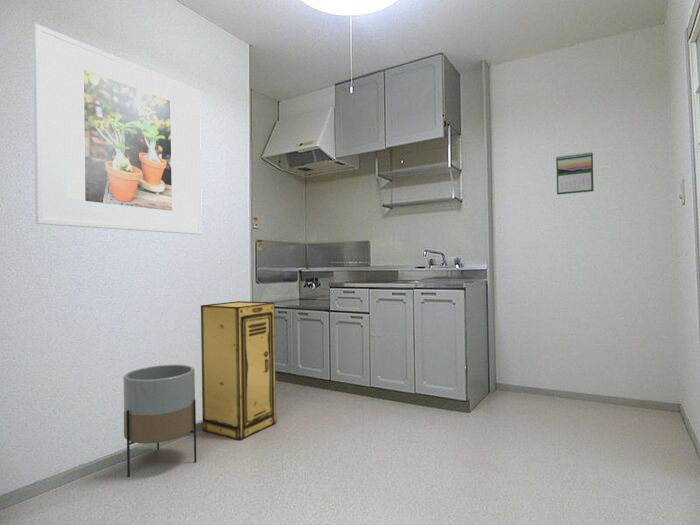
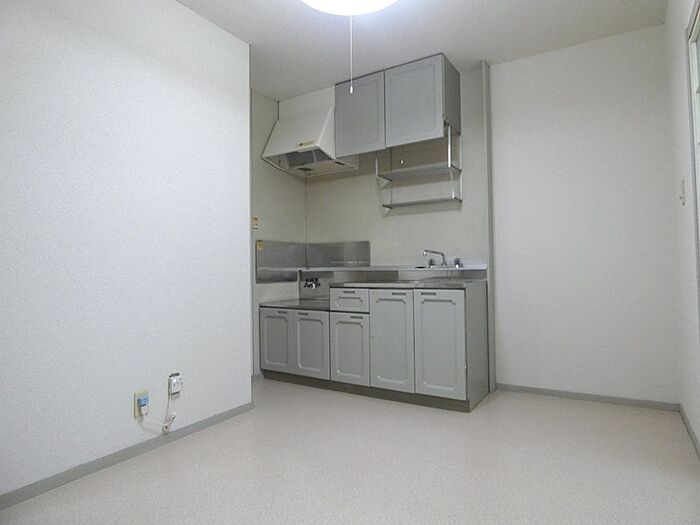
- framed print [32,23,203,235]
- calendar [555,151,595,196]
- storage cabinet [200,300,277,442]
- planter [123,364,197,478]
